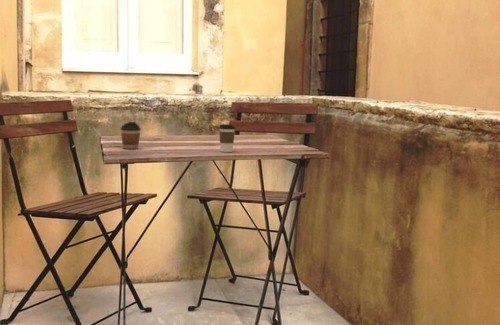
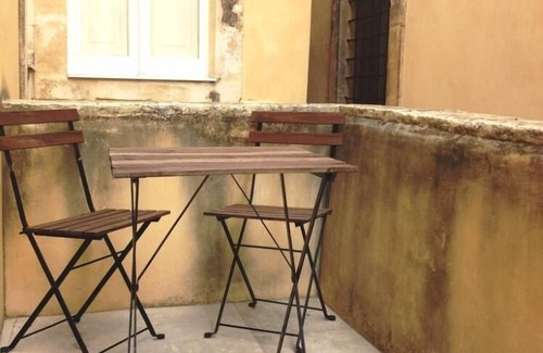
- coffee cup [218,124,236,153]
- coffee cup [120,121,142,150]
